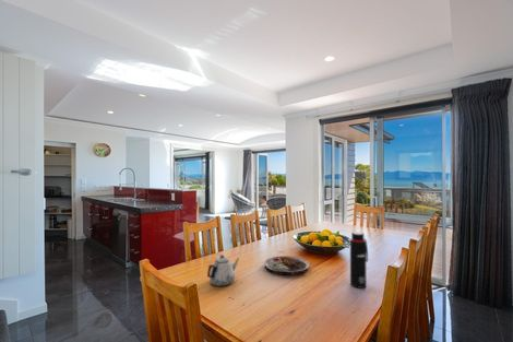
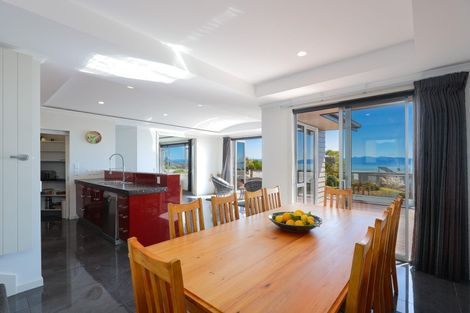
- plate [263,255,310,276]
- water bottle [349,231,369,290]
- teapot [206,253,240,287]
